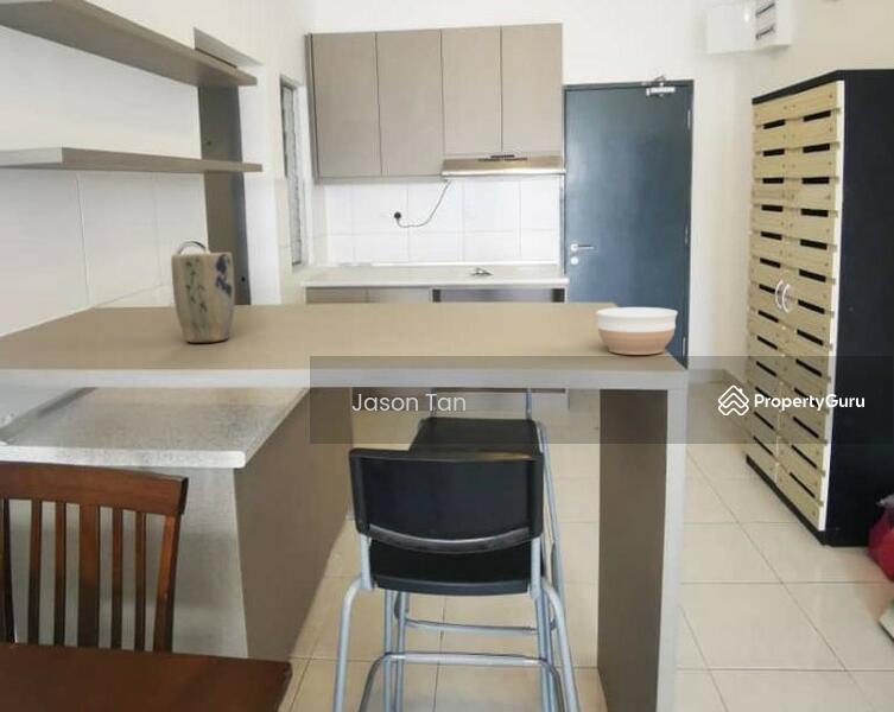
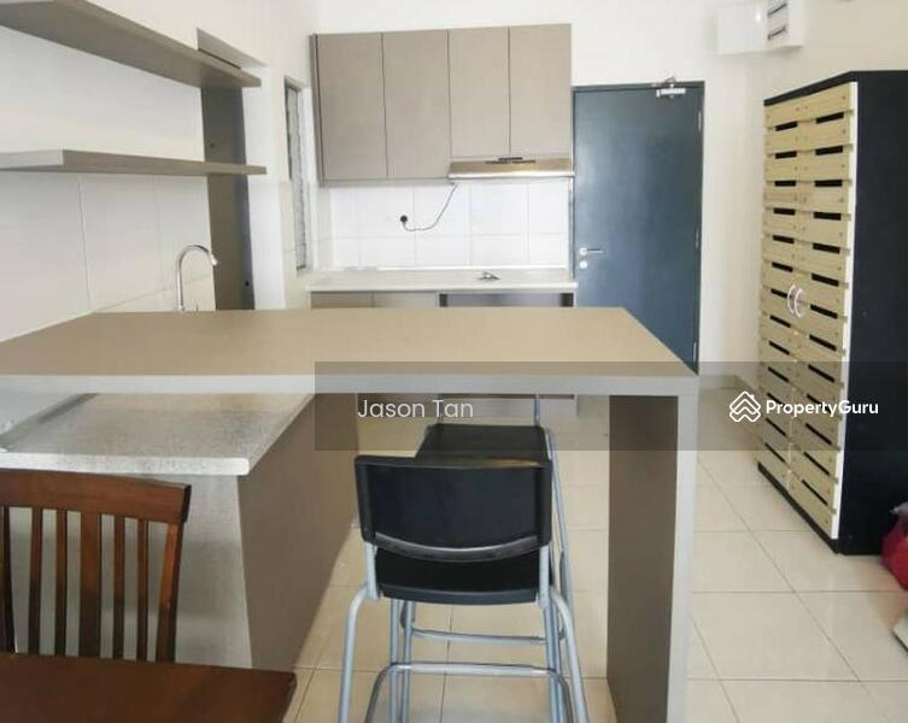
- plant pot [170,252,236,344]
- bowl [595,306,679,356]
